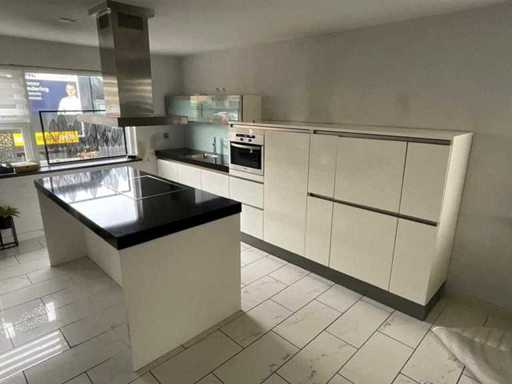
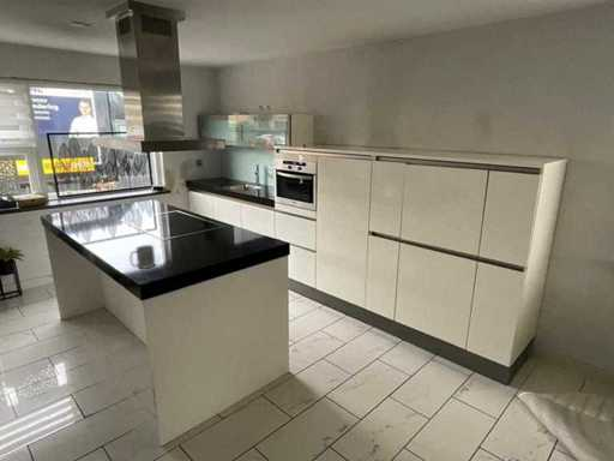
+ mug [128,244,156,270]
